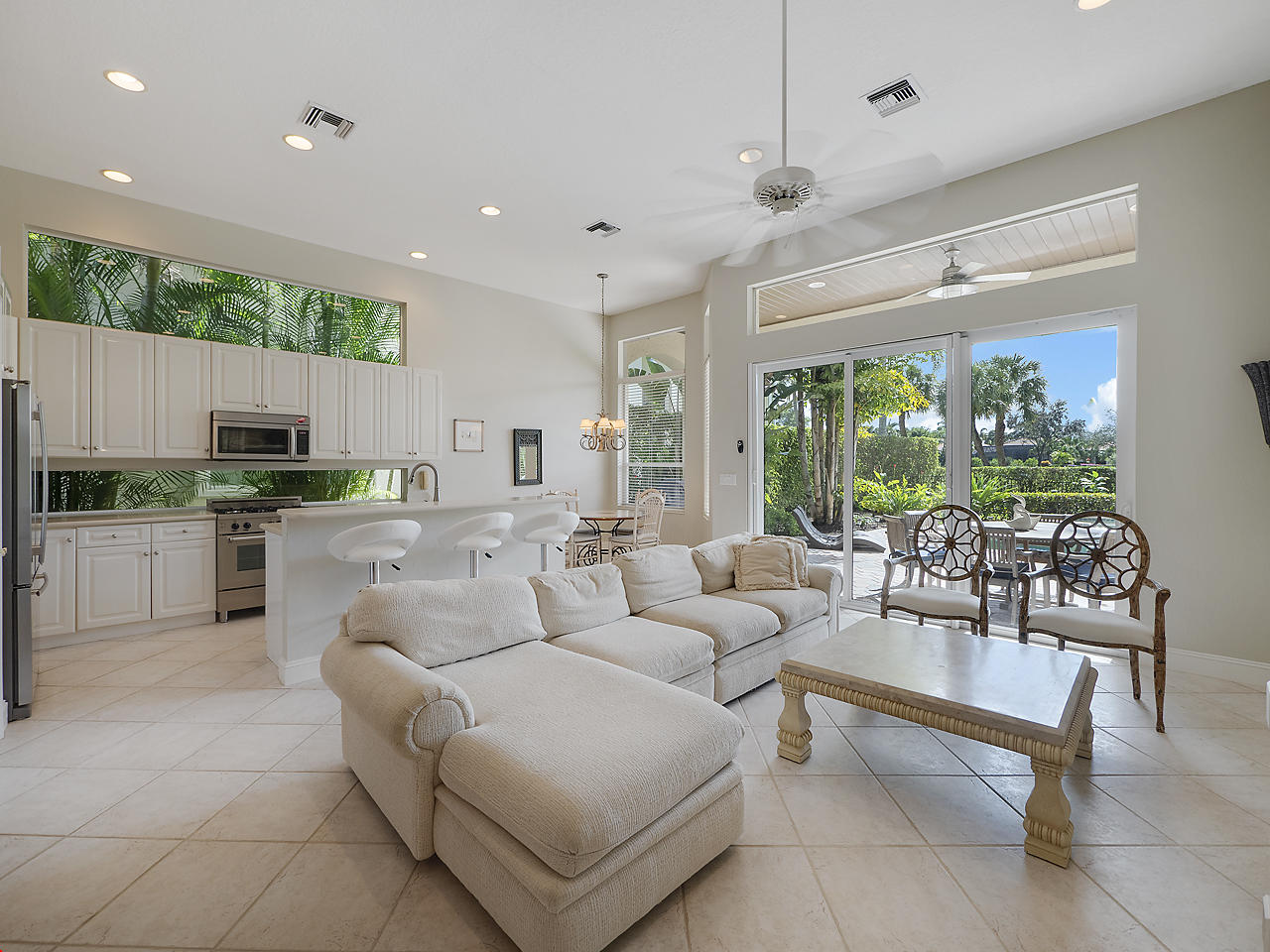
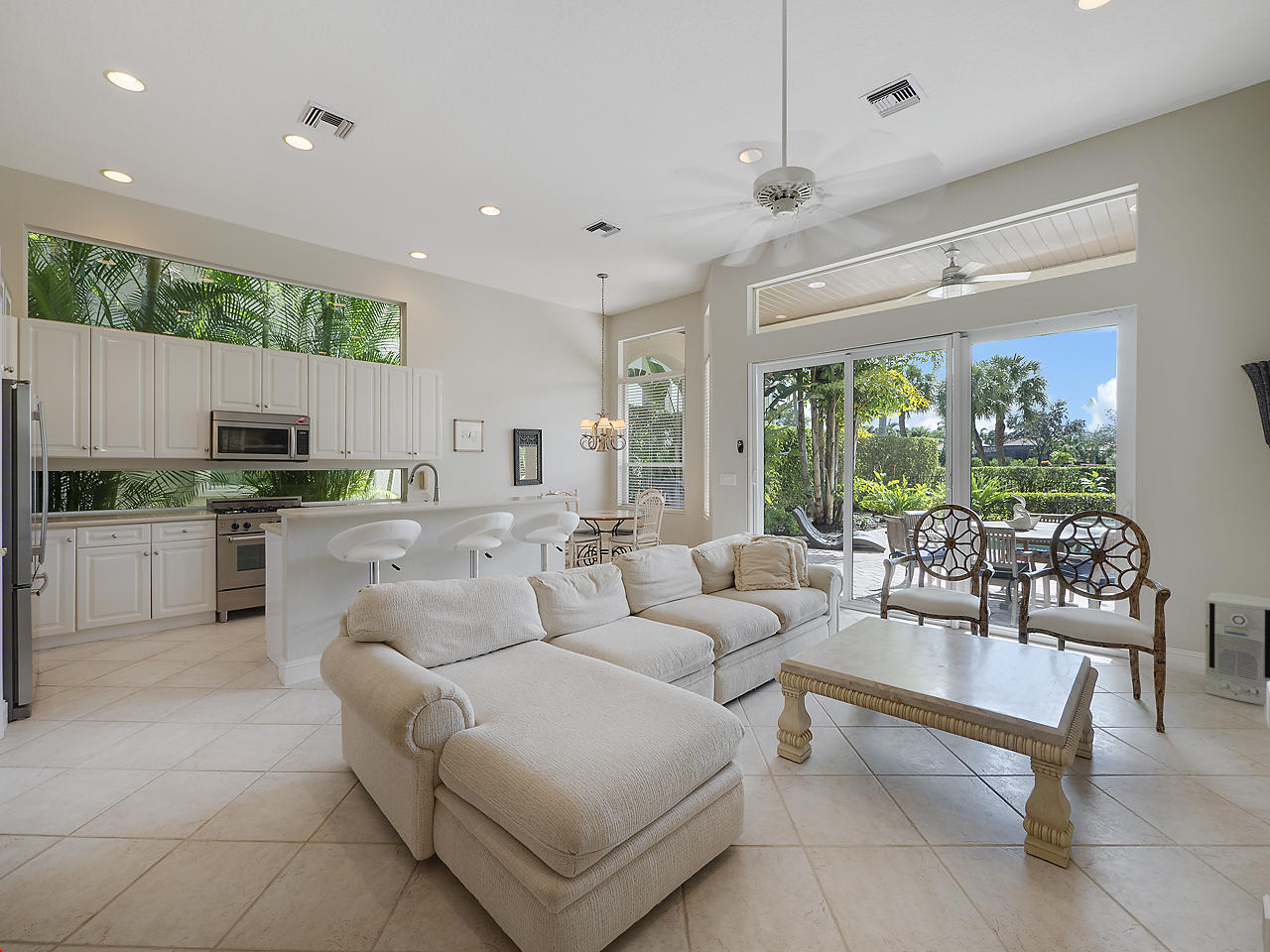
+ air purifier [1205,591,1270,706]
